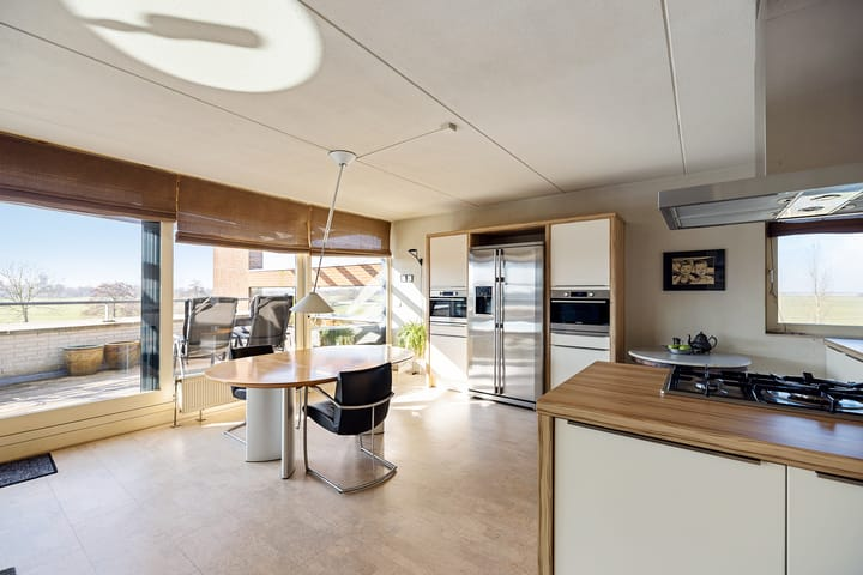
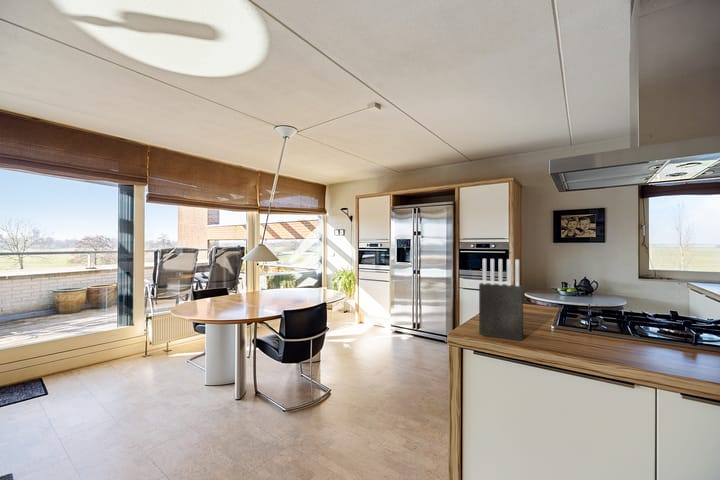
+ knife block [478,258,524,342]
